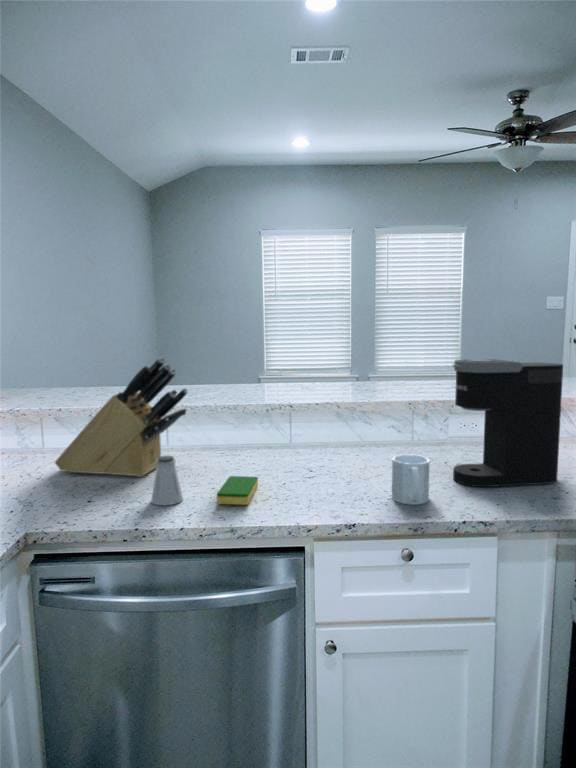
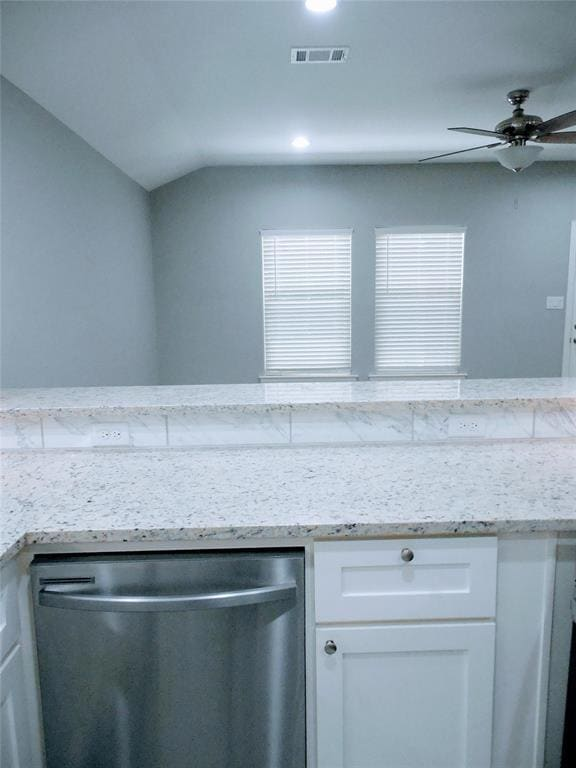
- knife block [54,356,189,478]
- coffee maker [452,358,564,488]
- mug [391,454,431,506]
- saltshaker [150,455,184,506]
- dish sponge [216,475,259,506]
